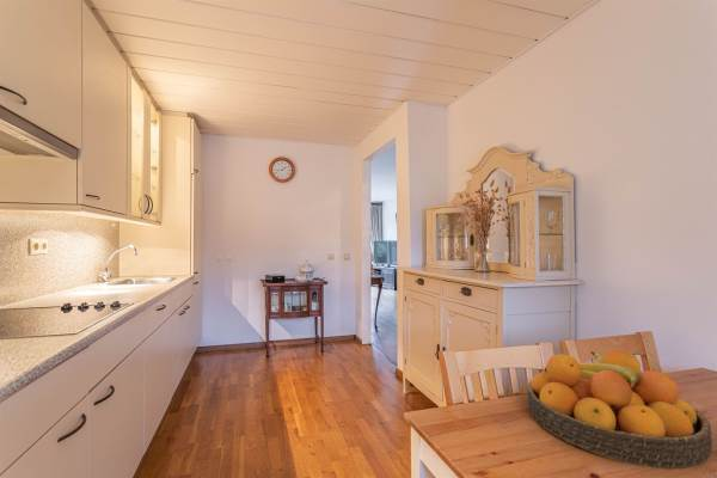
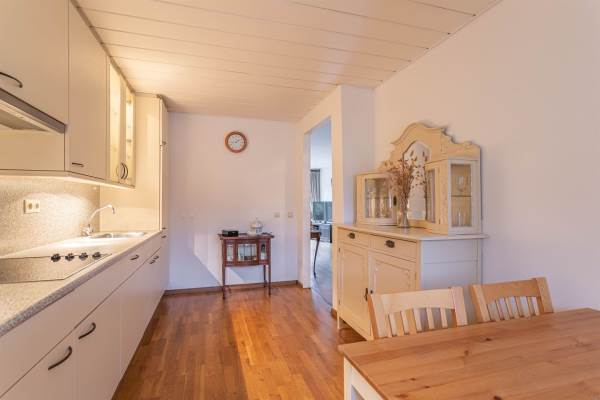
- fruit bowl [527,349,713,470]
